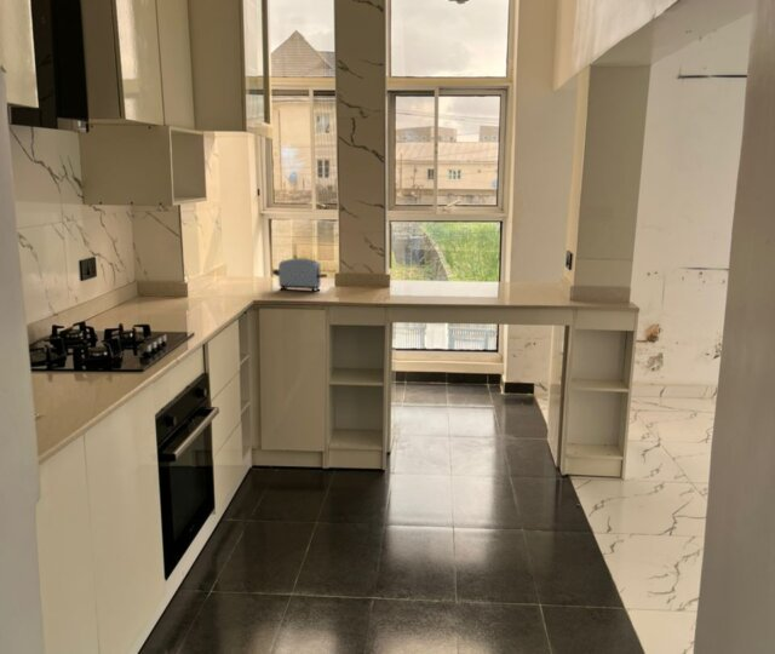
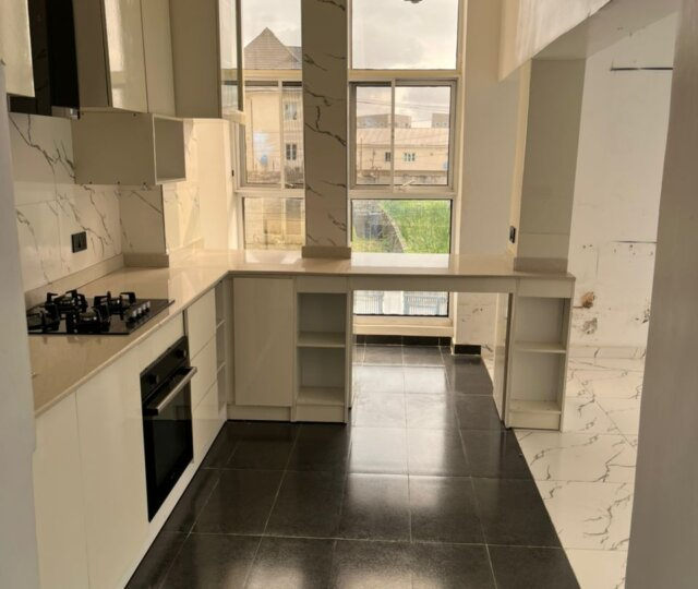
- toaster [271,257,328,293]
